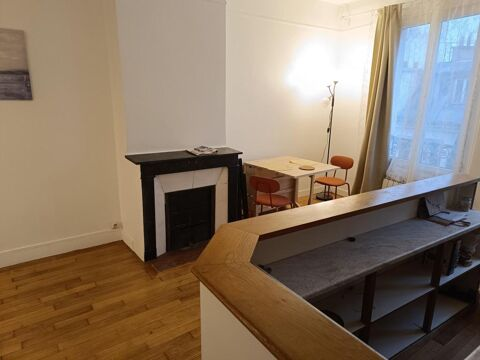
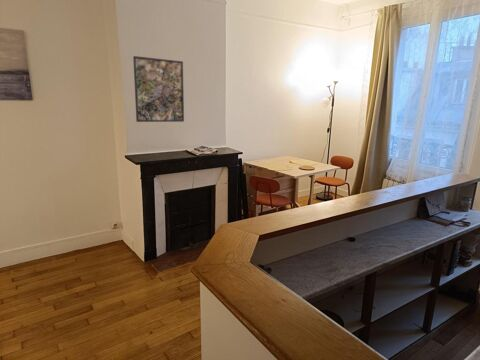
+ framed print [132,55,185,123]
